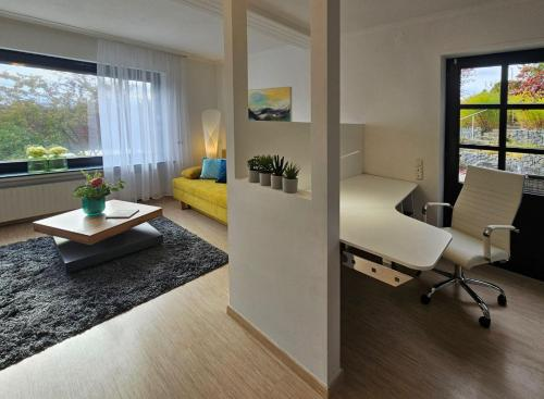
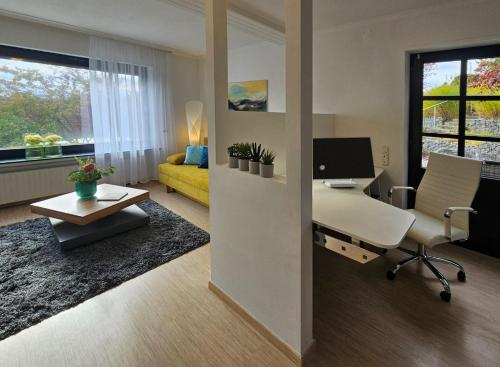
+ computer monitor [312,136,376,188]
